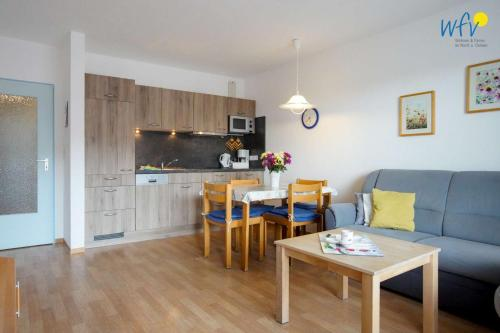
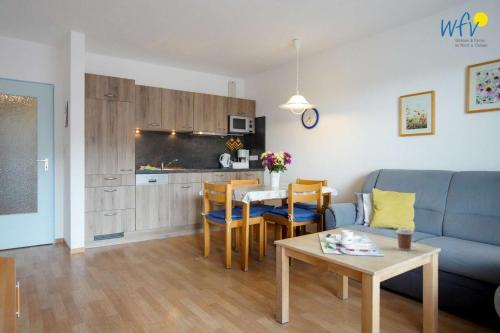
+ coffee cup [395,227,414,251]
